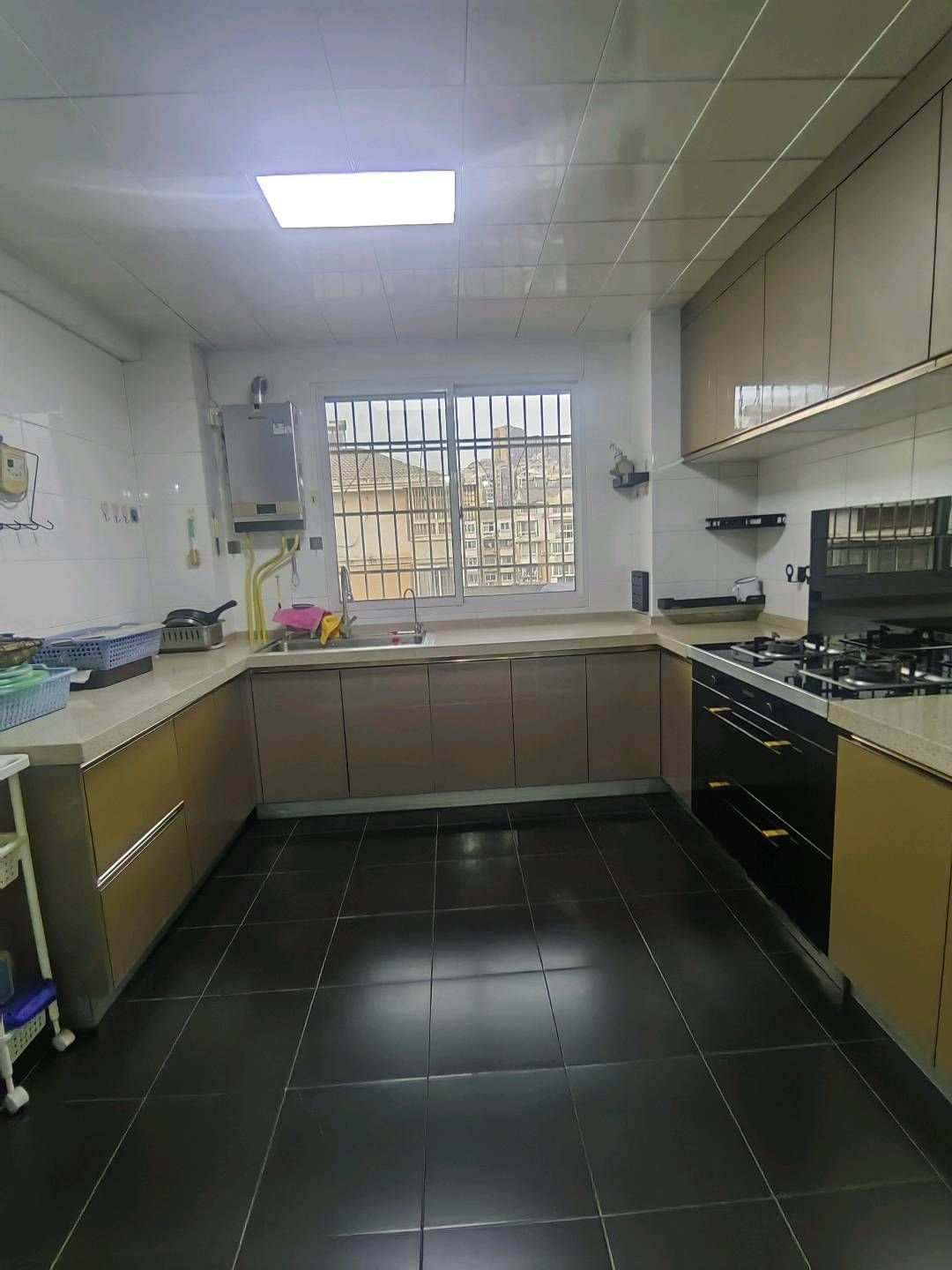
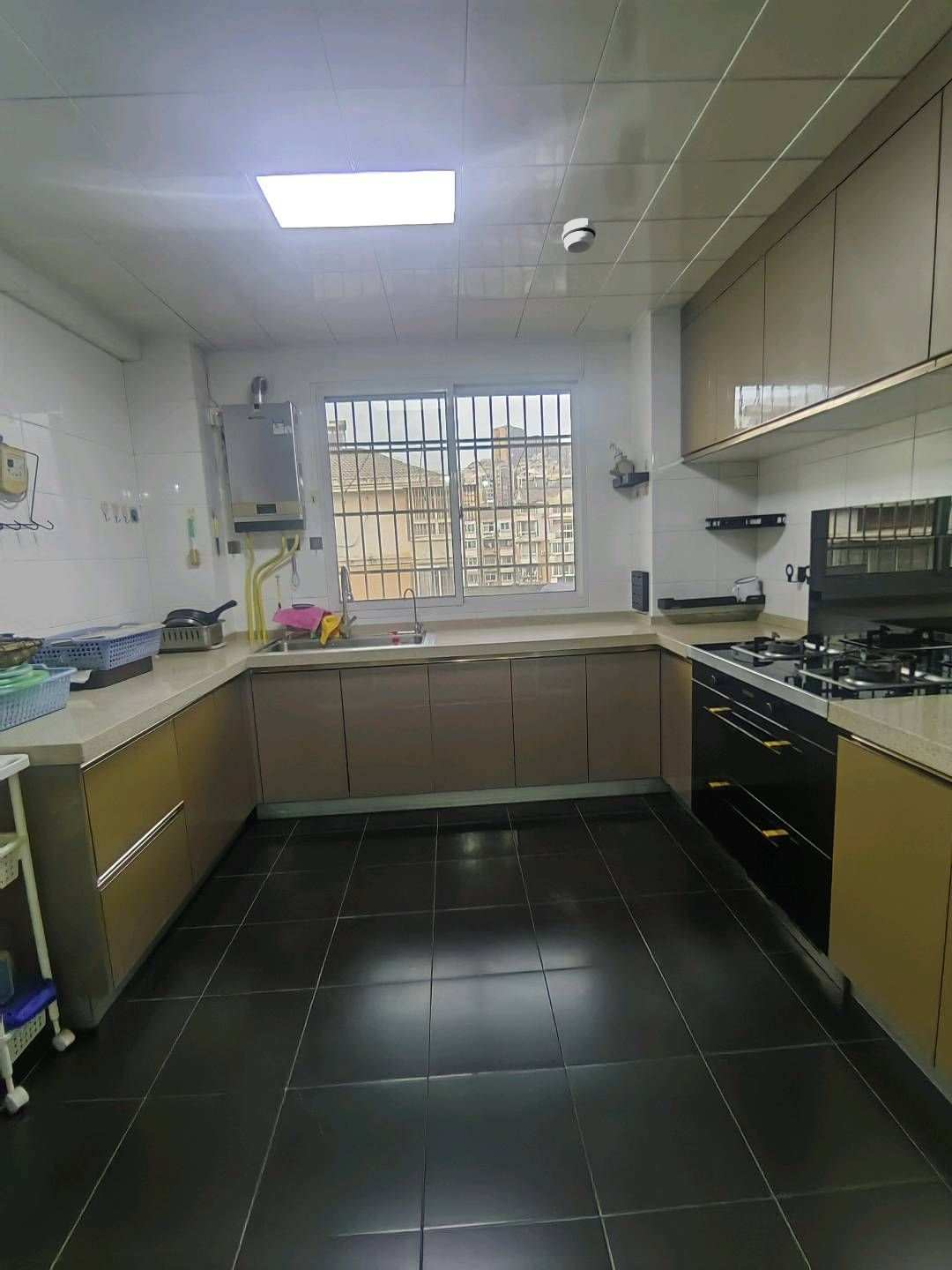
+ smoke detector [562,217,597,254]
